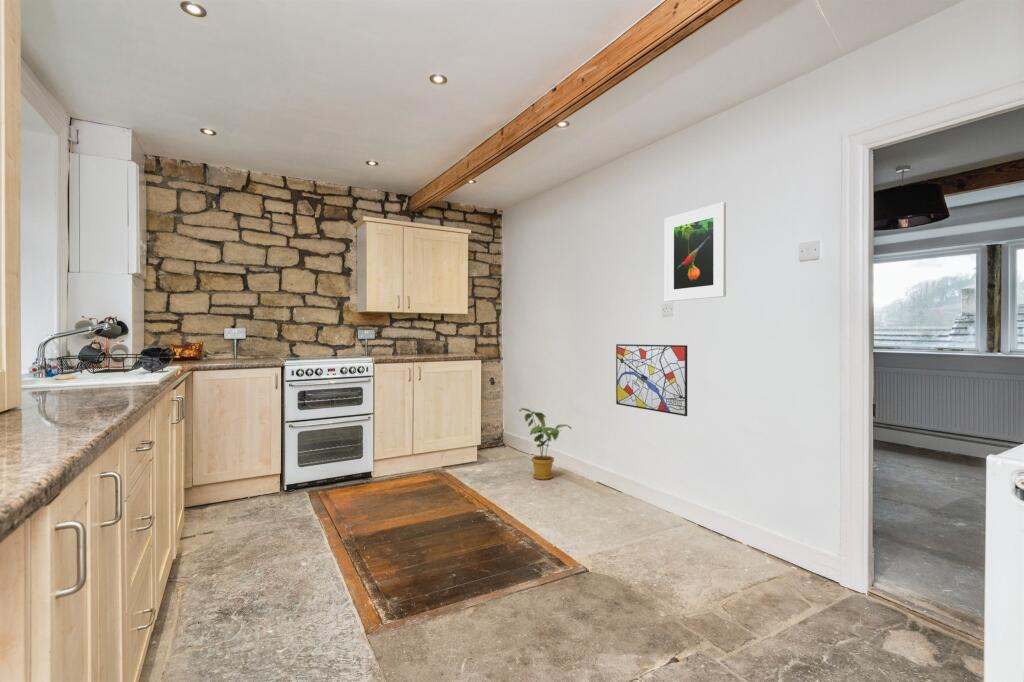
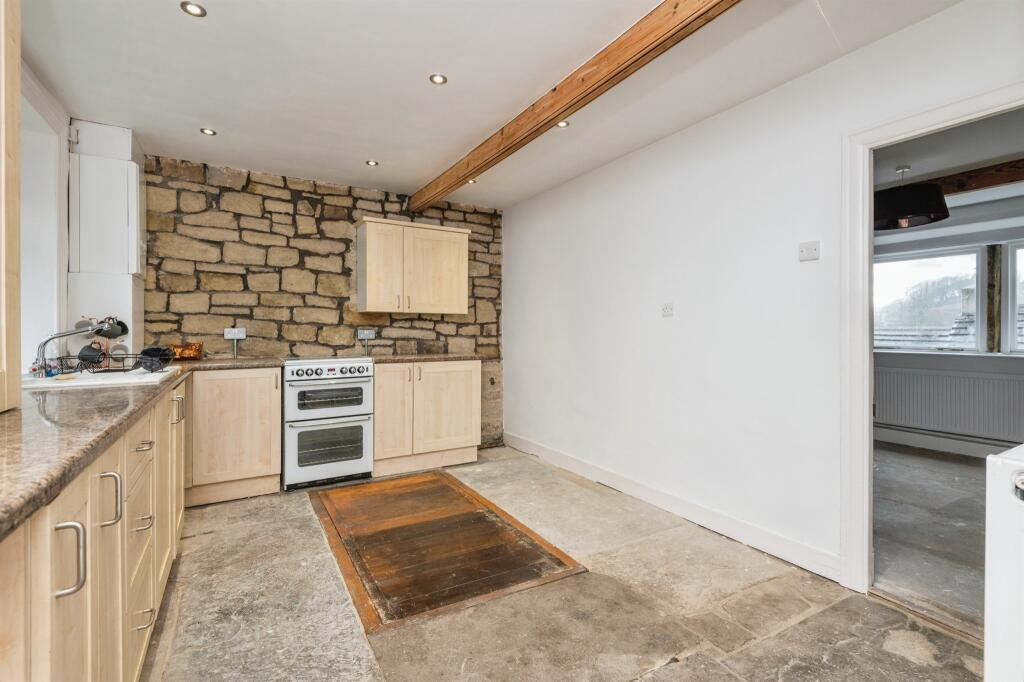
- house plant [518,407,572,481]
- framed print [664,201,727,303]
- wall art [615,343,688,417]
